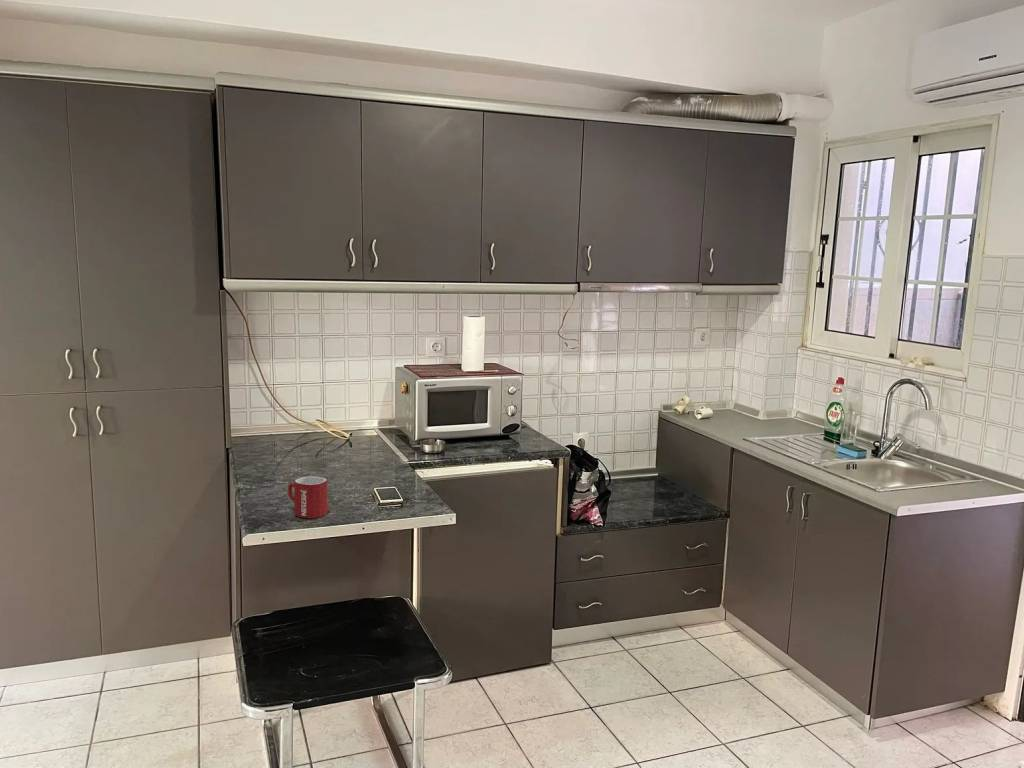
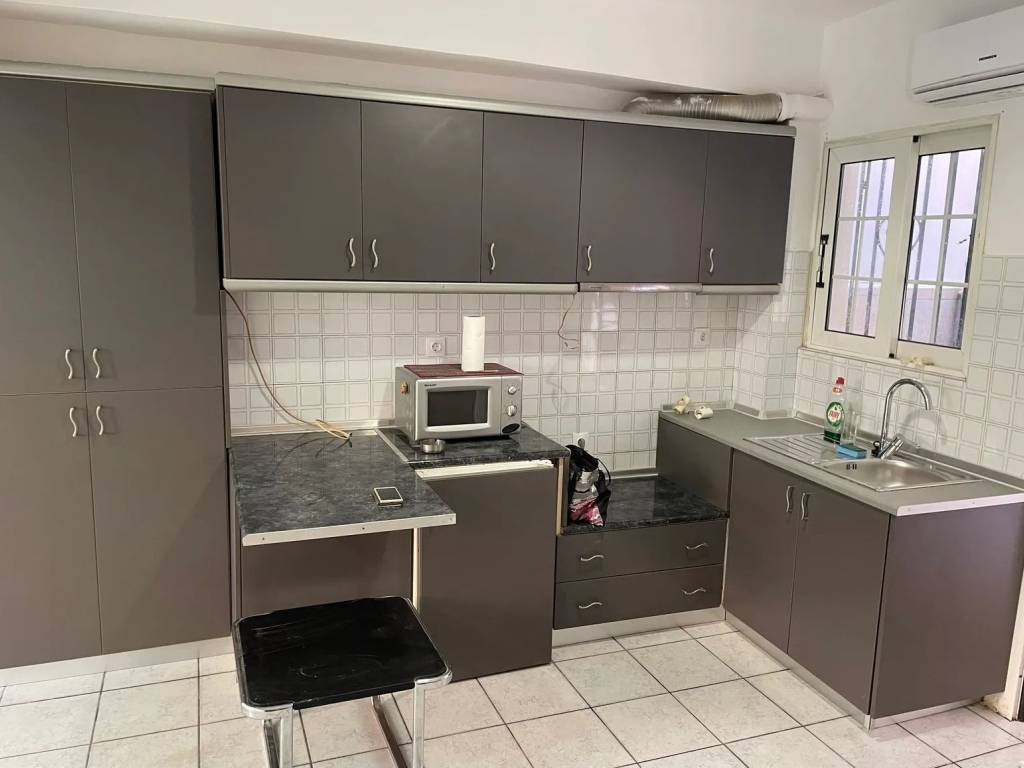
- mug [287,475,329,519]
